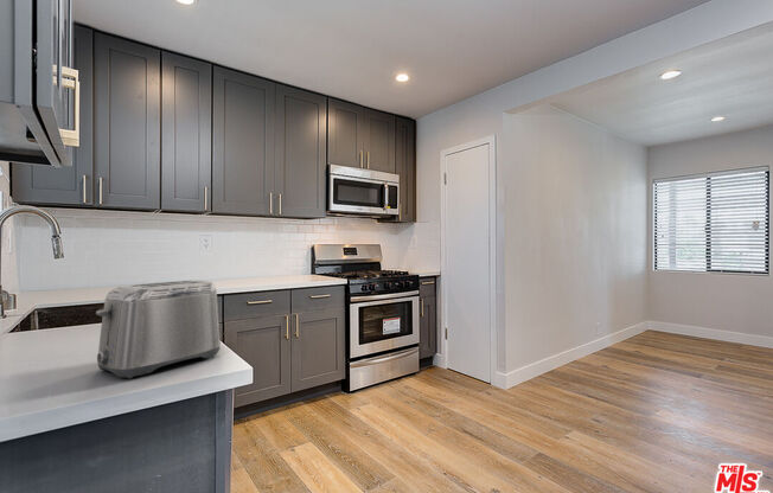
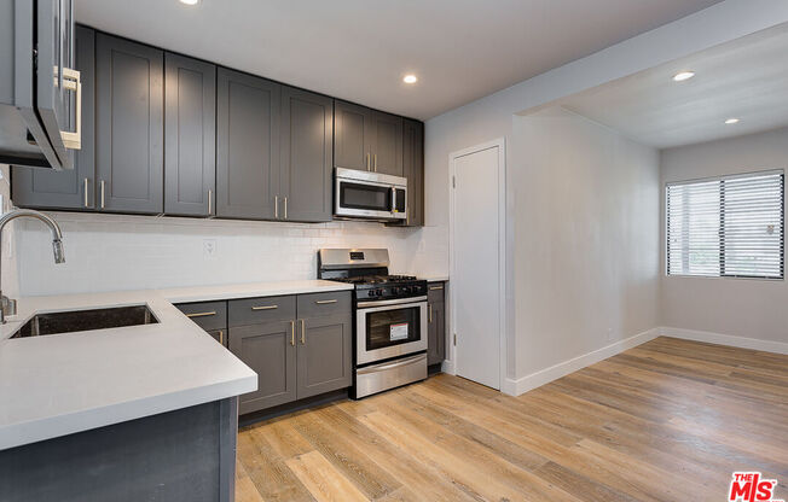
- toaster [95,280,222,379]
